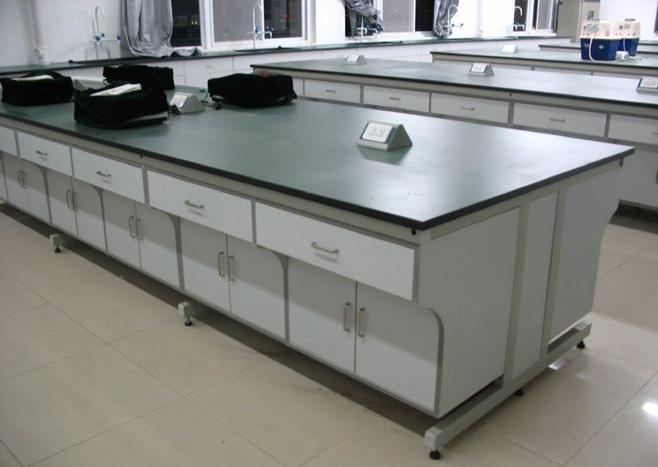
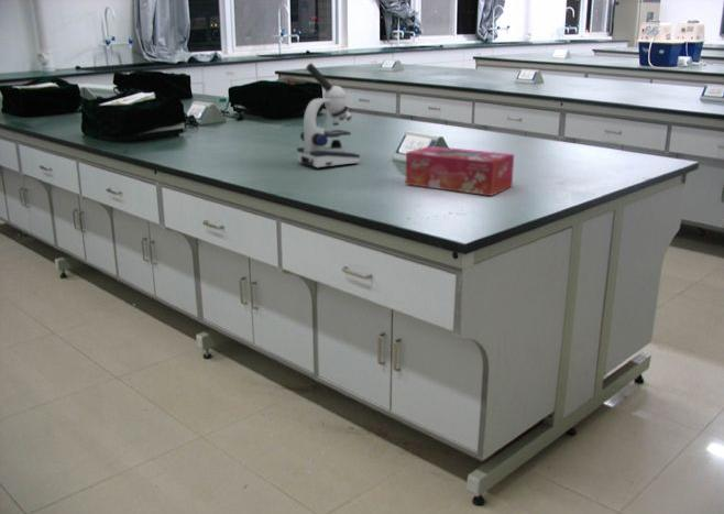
+ tissue box [405,145,515,197]
+ microscope [296,62,361,169]
